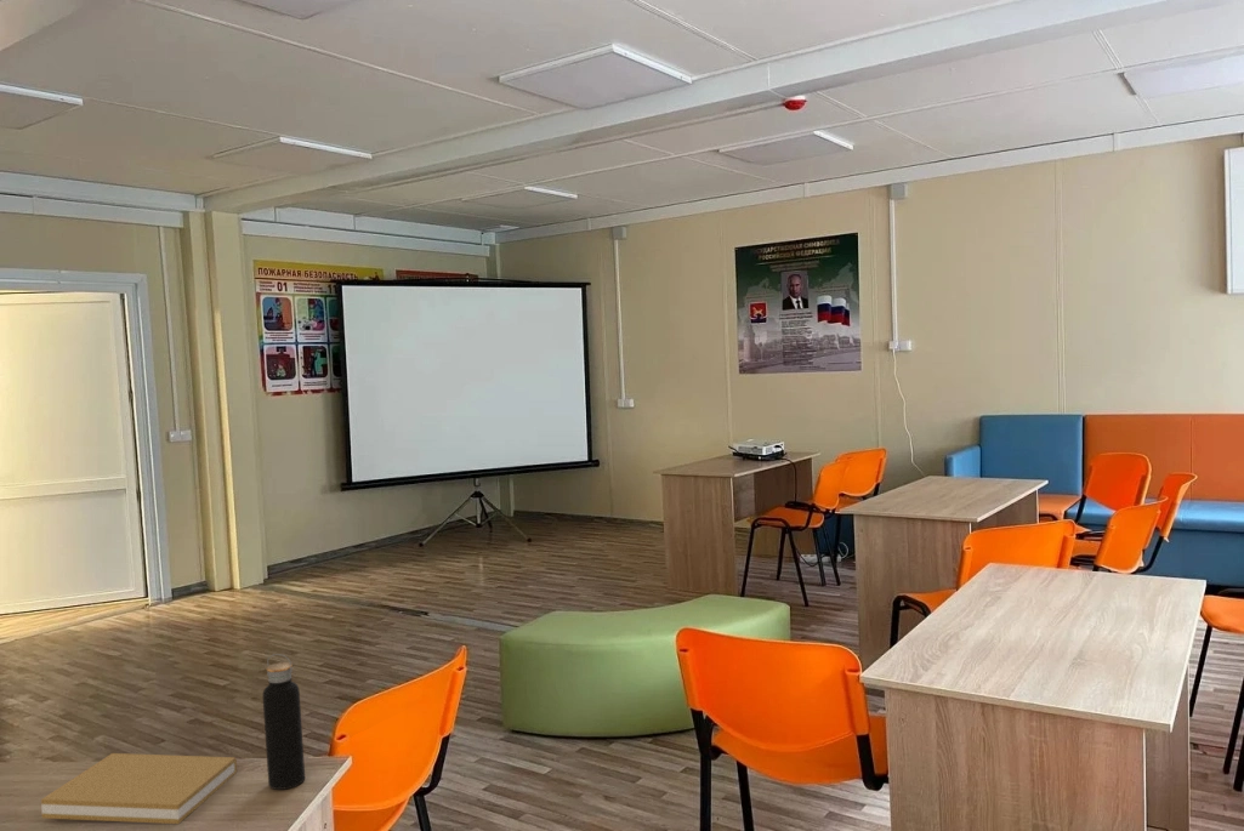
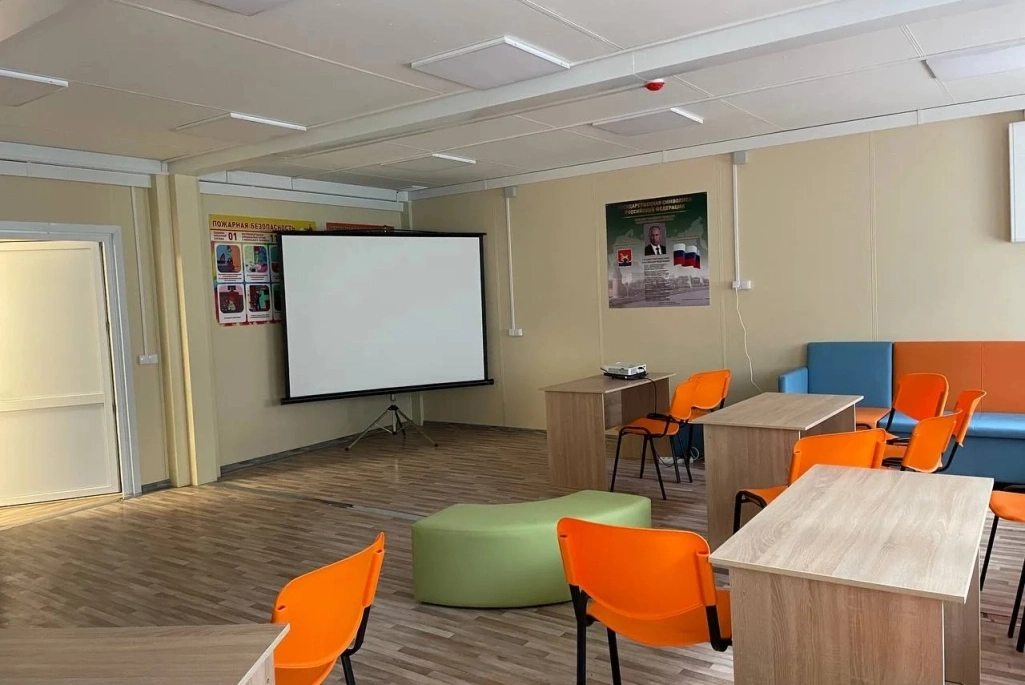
- book [40,752,238,825]
- water bottle [261,653,306,791]
